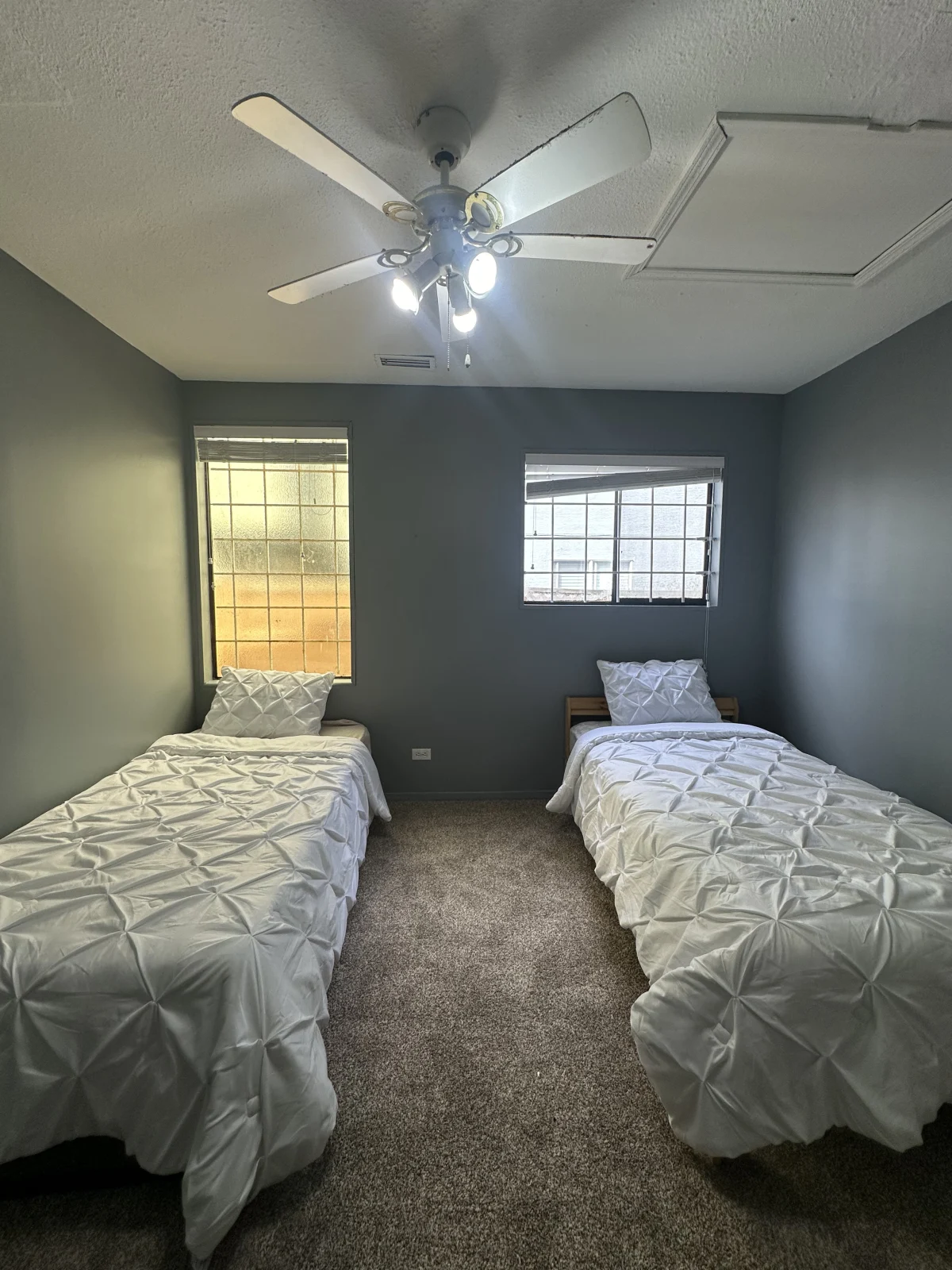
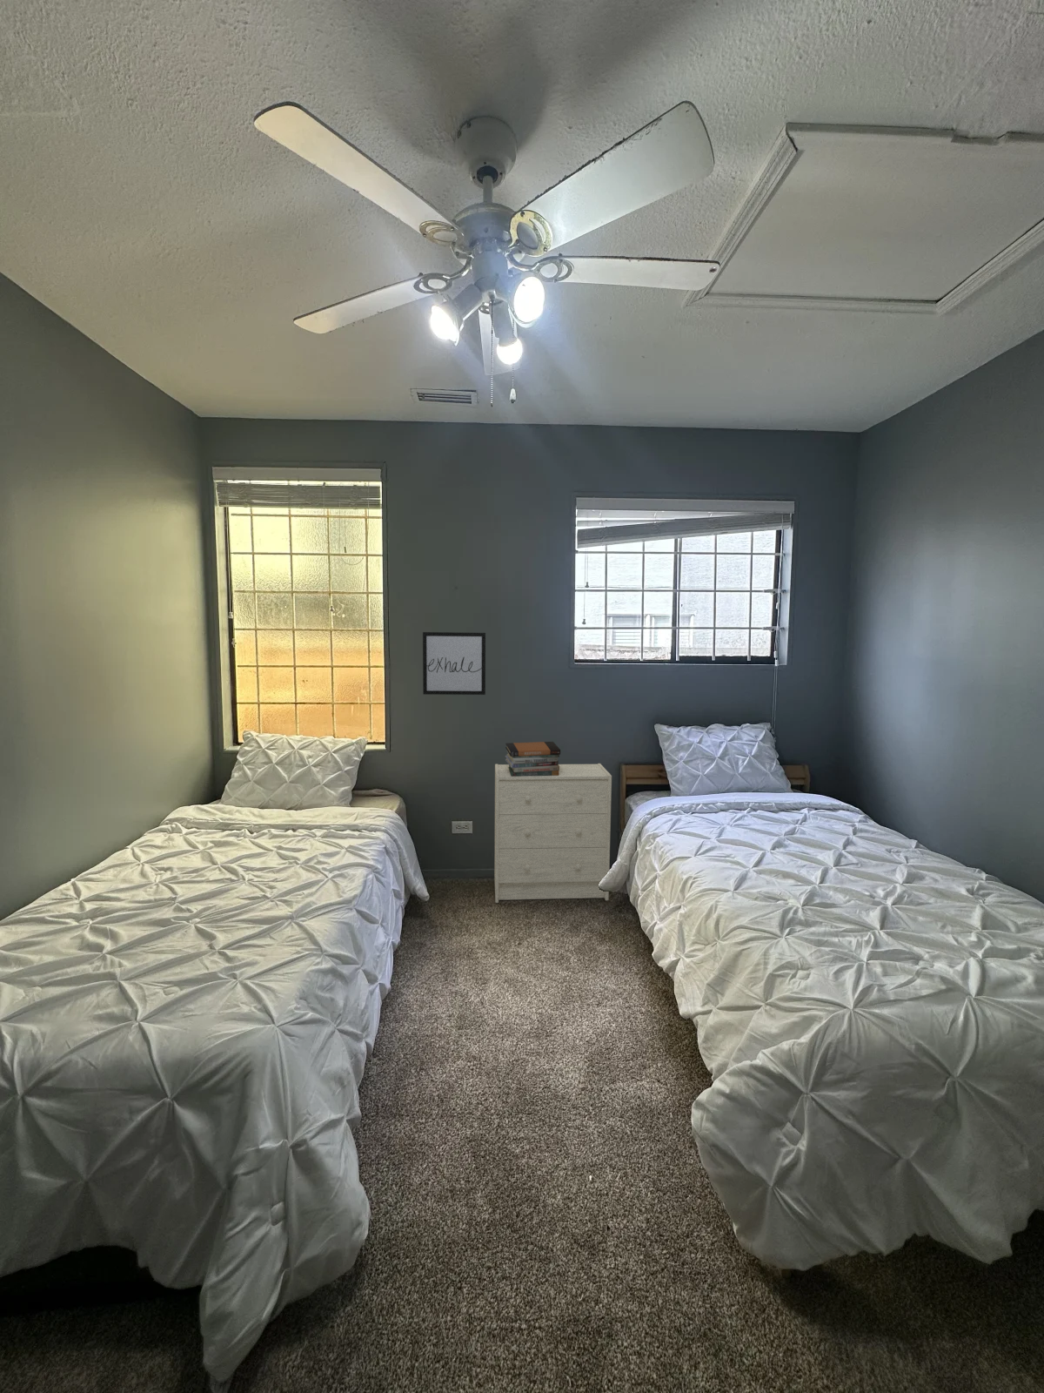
+ book stack [504,740,561,777]
+ dresser [493,762,613,904]
+ wall art [422,631,486,695]
